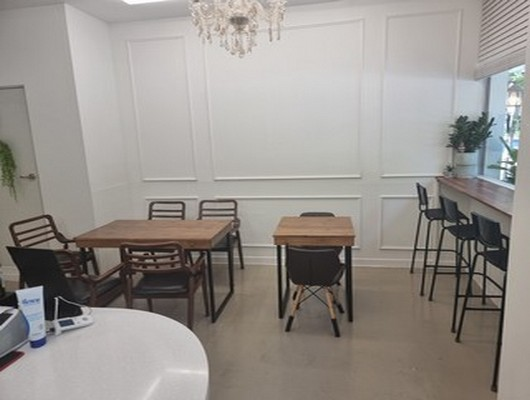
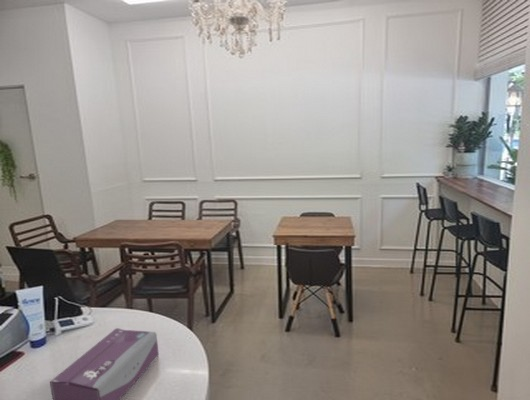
+ tissue box [49,327,160,400]
